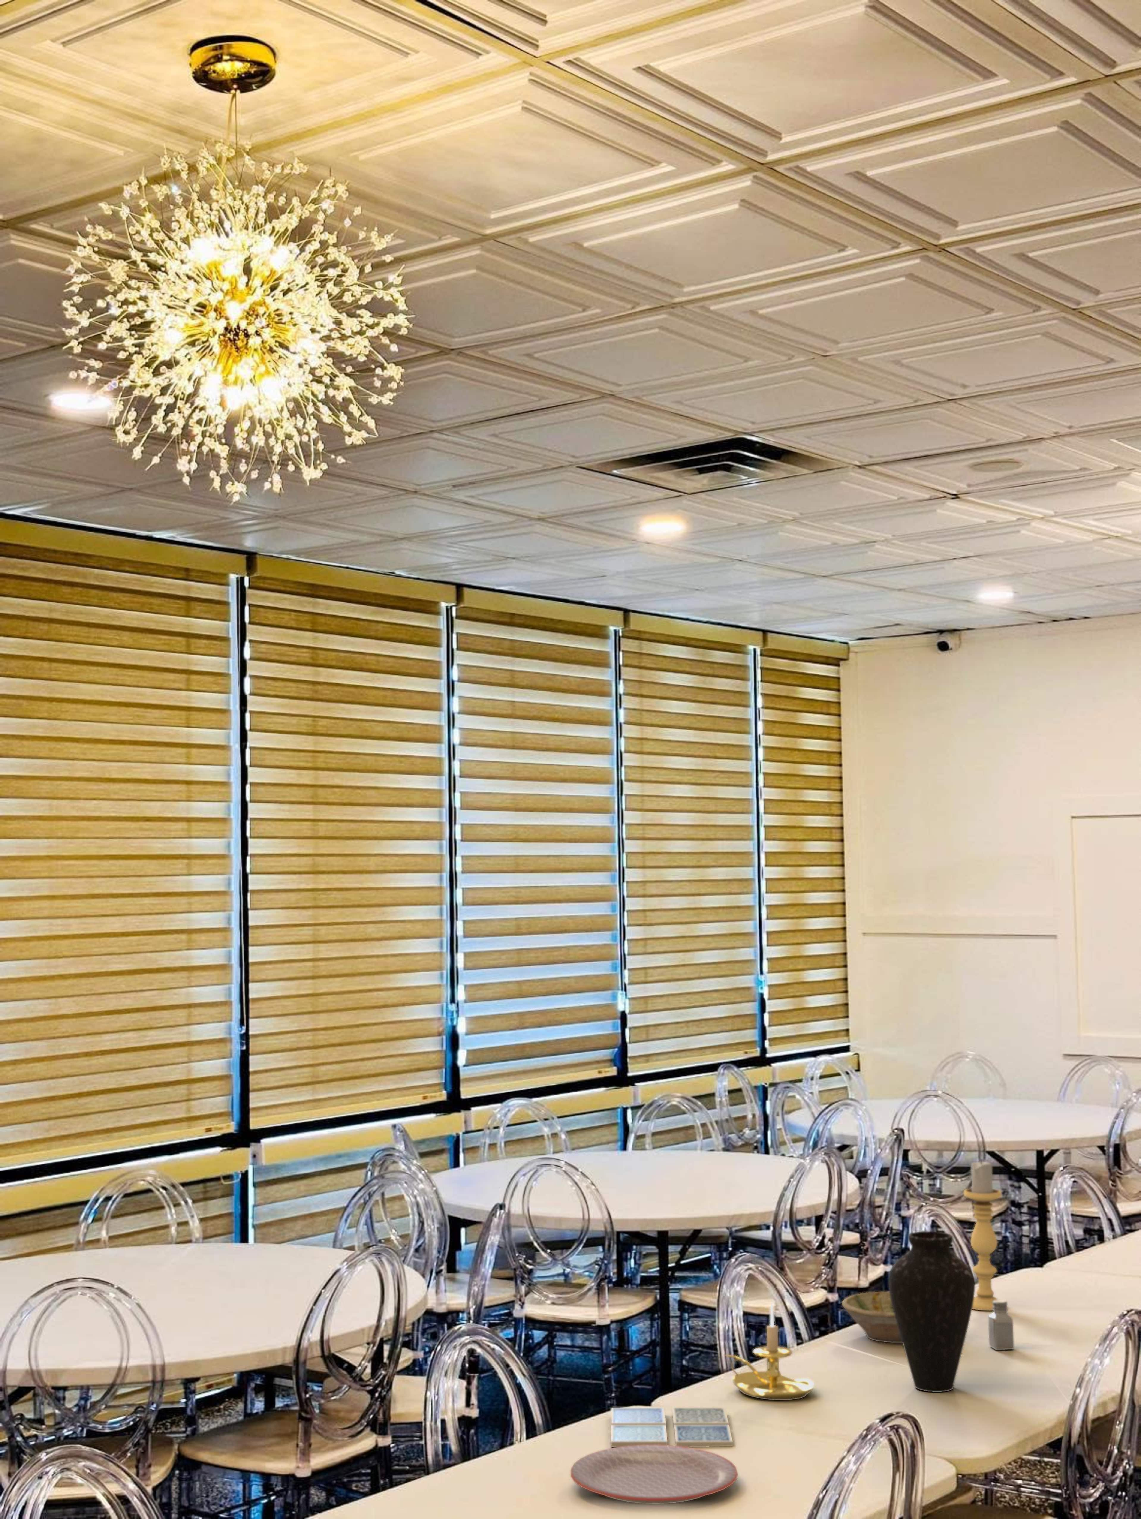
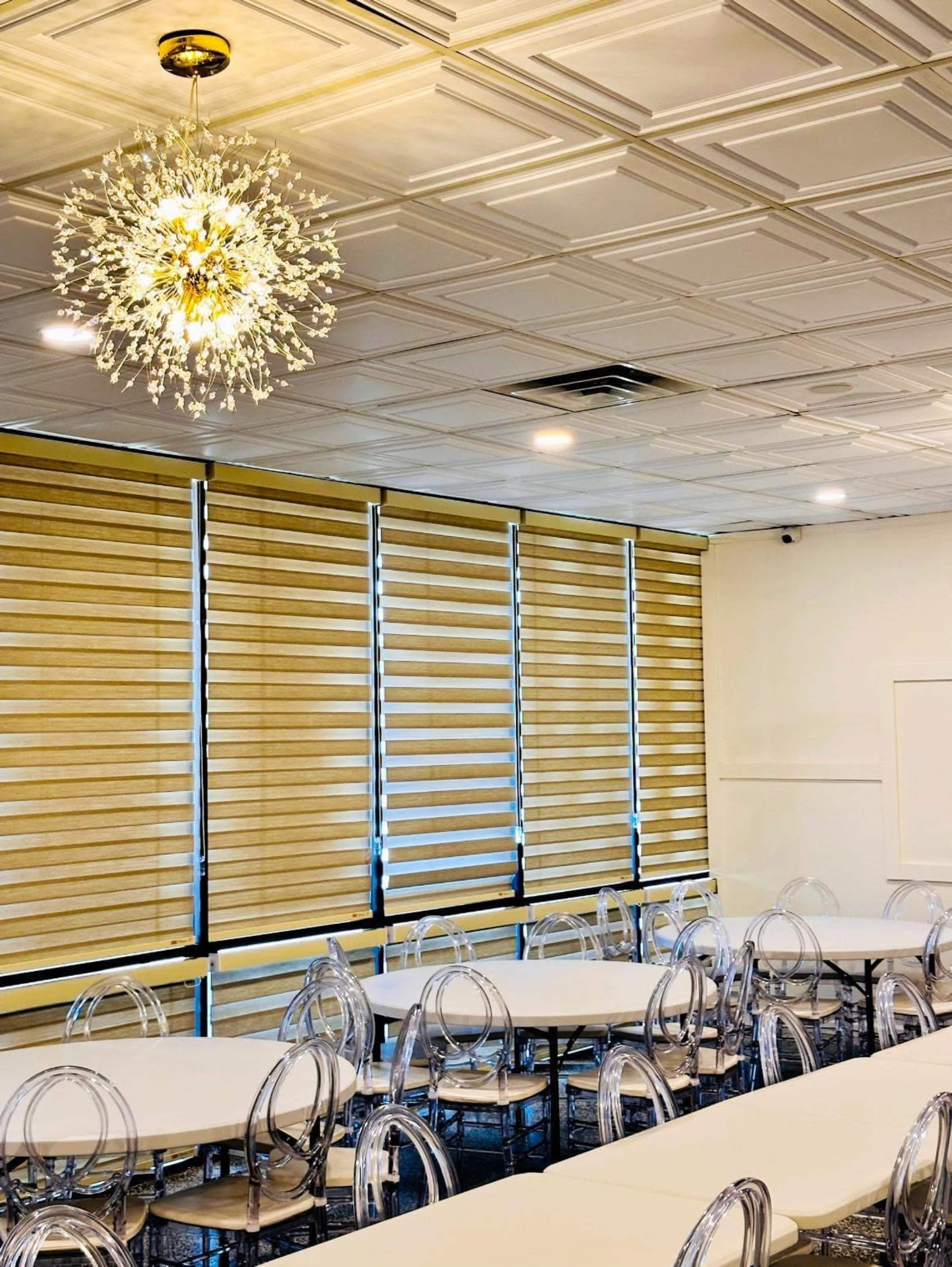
- drink coaster [610,1408,734,1447]
- candle holder [964,1159,1002,1310]
- bowl [841,1291,902,1343]
- candle holder [724,1302,815,1400]
- plate [570,1445,738,1505]
- vase [888,1231,976,1393]
- saltshaker [988,1300,1014,1350]
